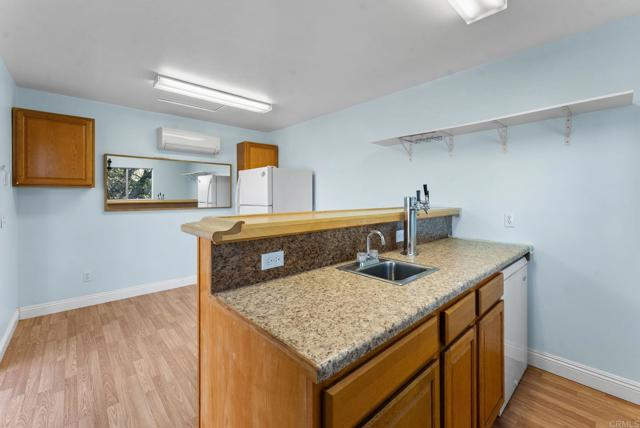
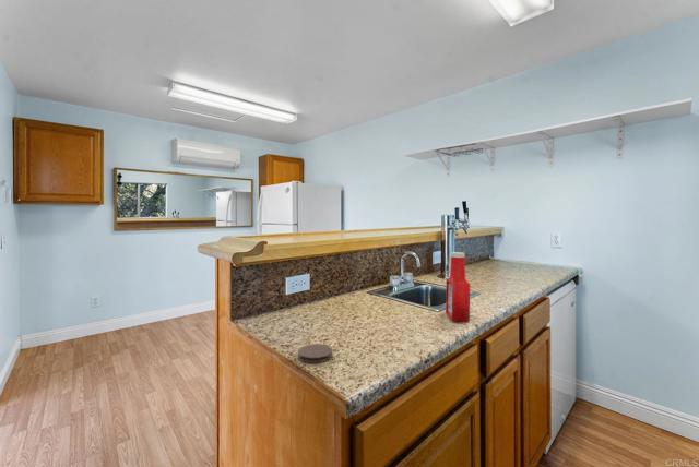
+ soap bottle [445,251,471,323]
+ coaster [296,343,333,363]
